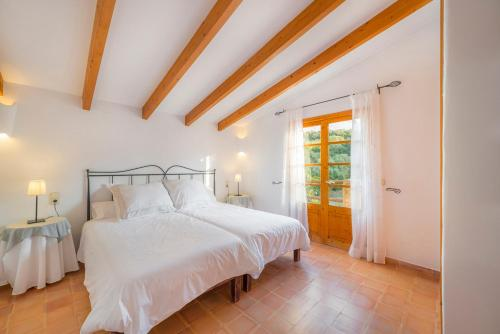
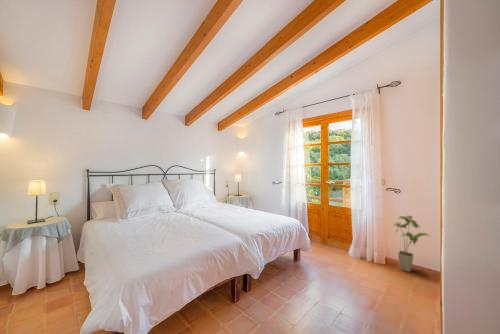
+ house plant [393,215,431,273]
